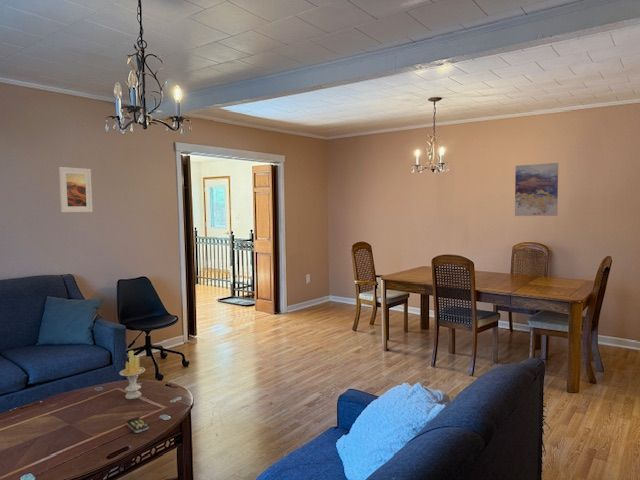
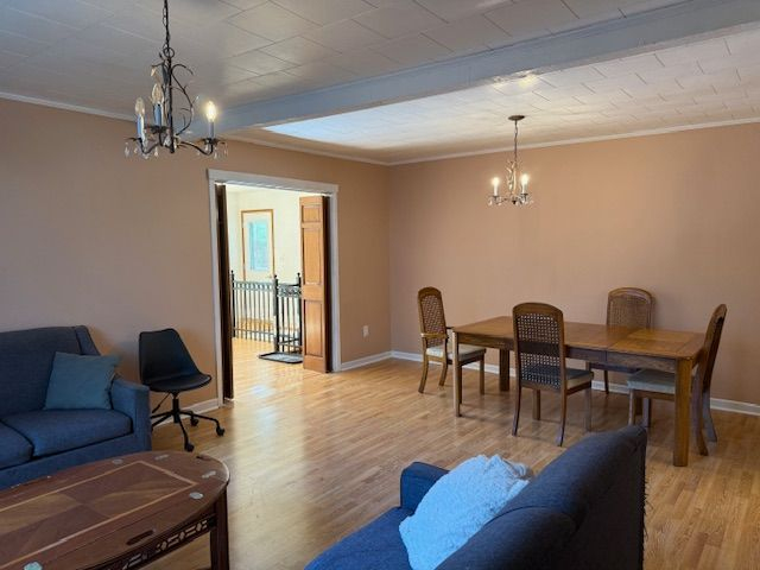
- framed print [58,166,94,213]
- remote control [125,416,150,434]
- candle [118,350,146,400]
- wall art [514,162,559,217]
